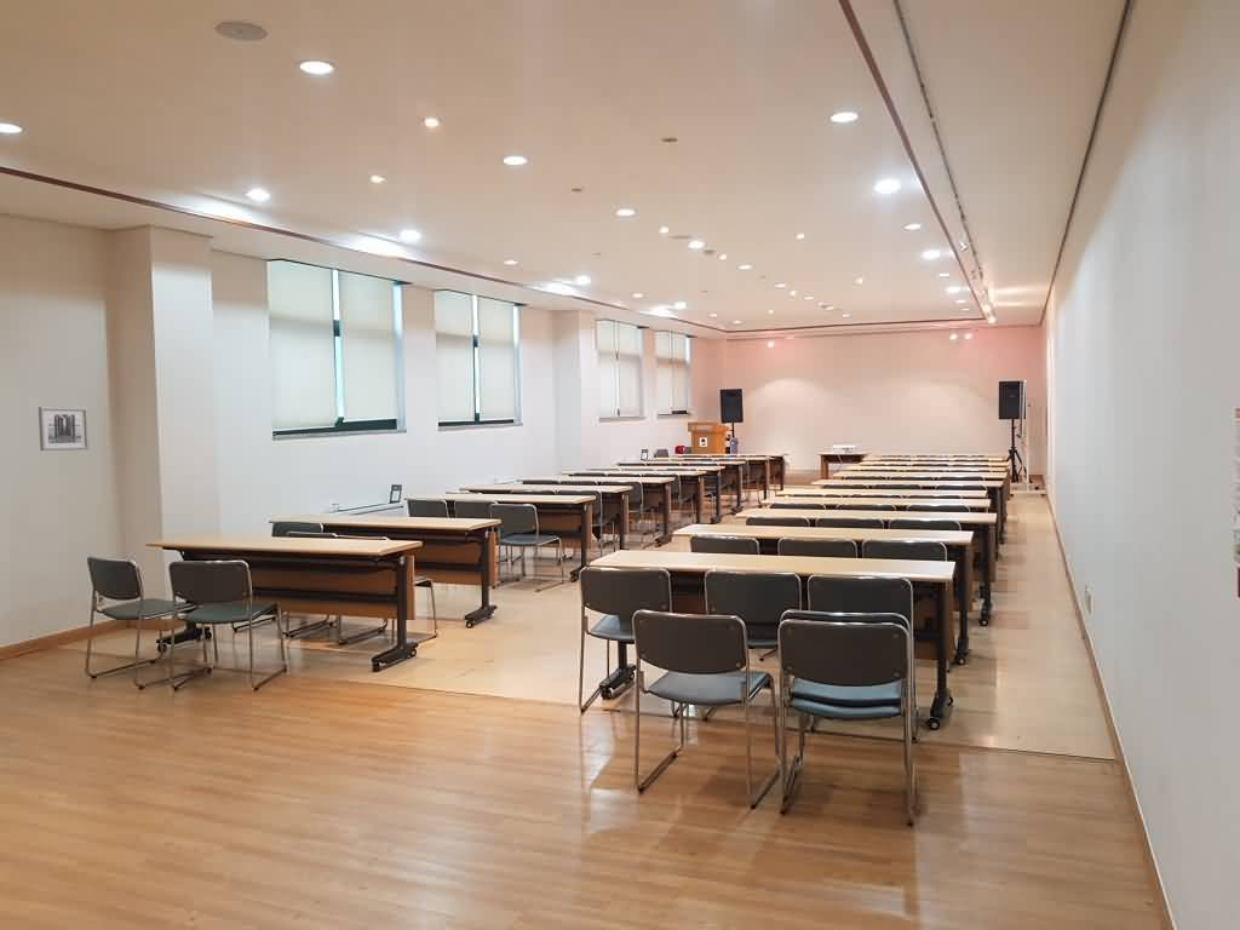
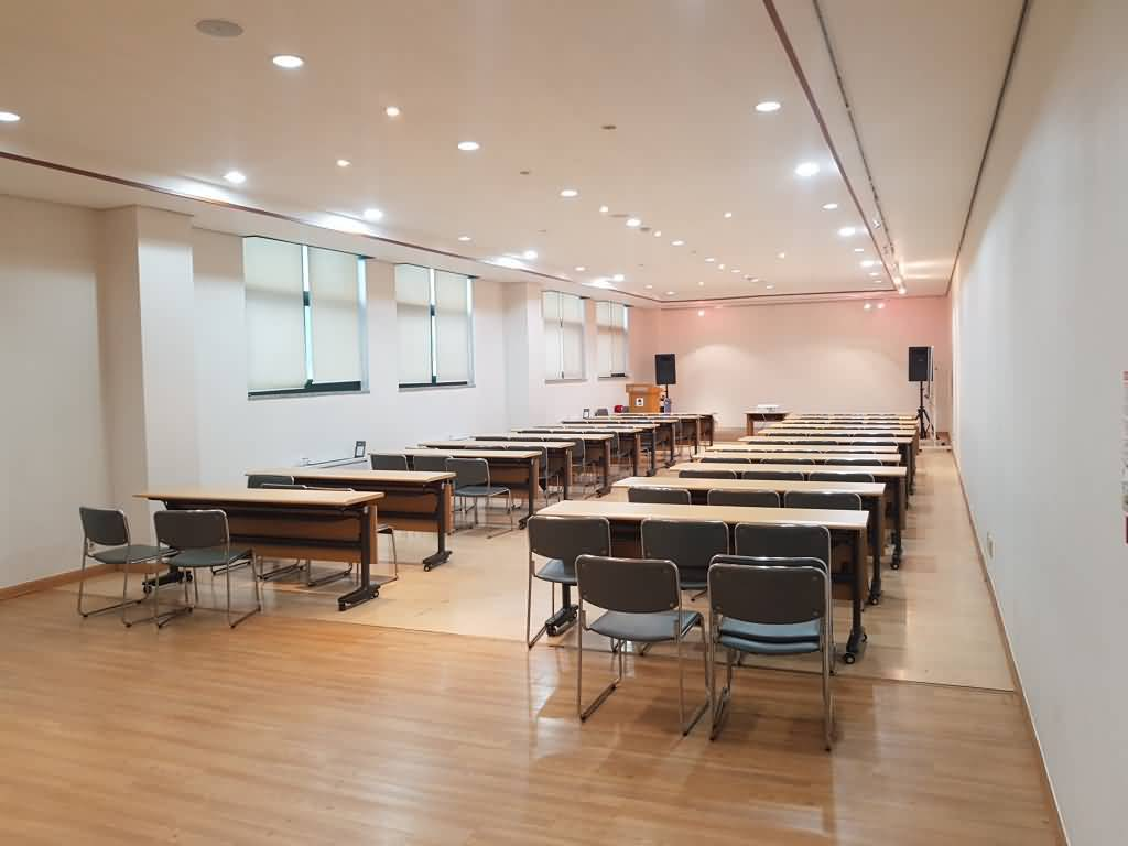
- wall art [38,406,91,452]
